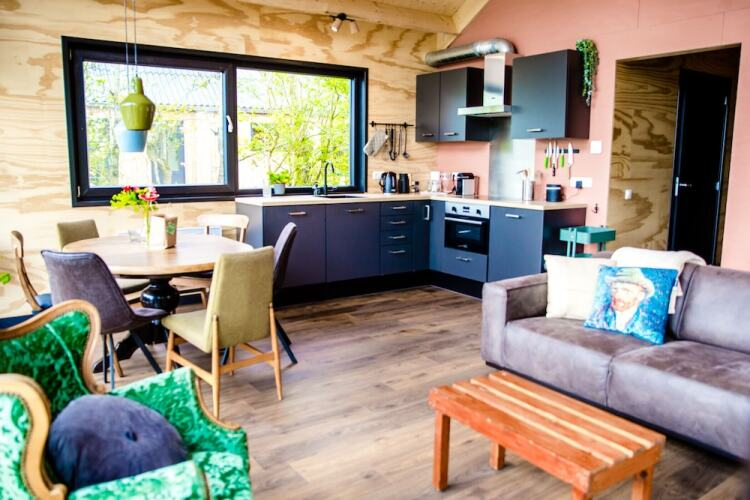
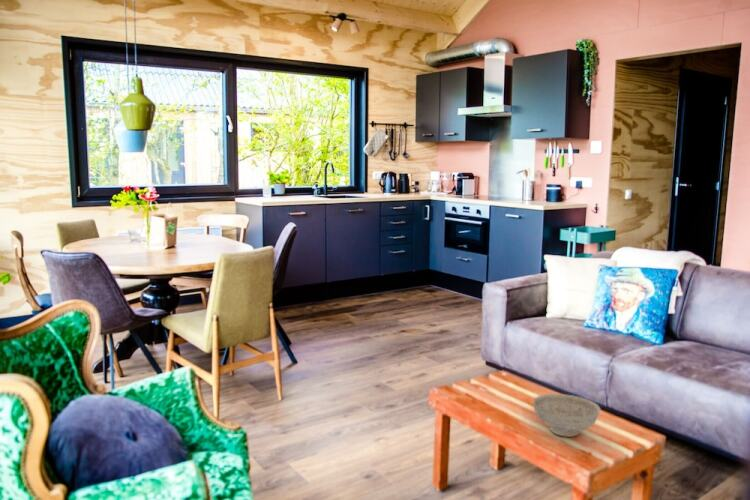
+ decorative bowl [532,393,601,438]
